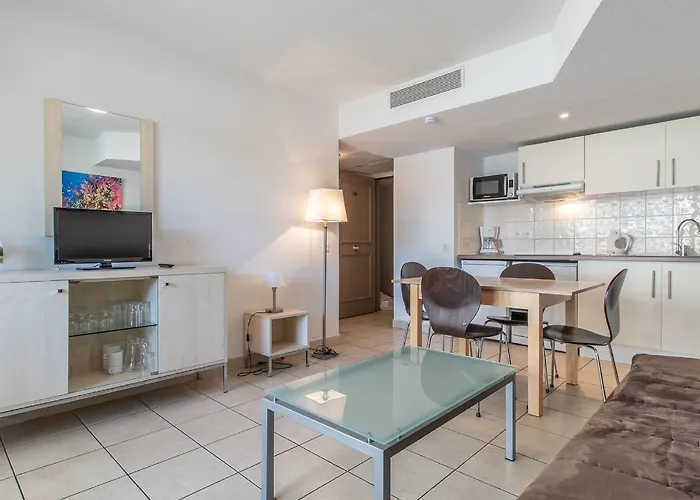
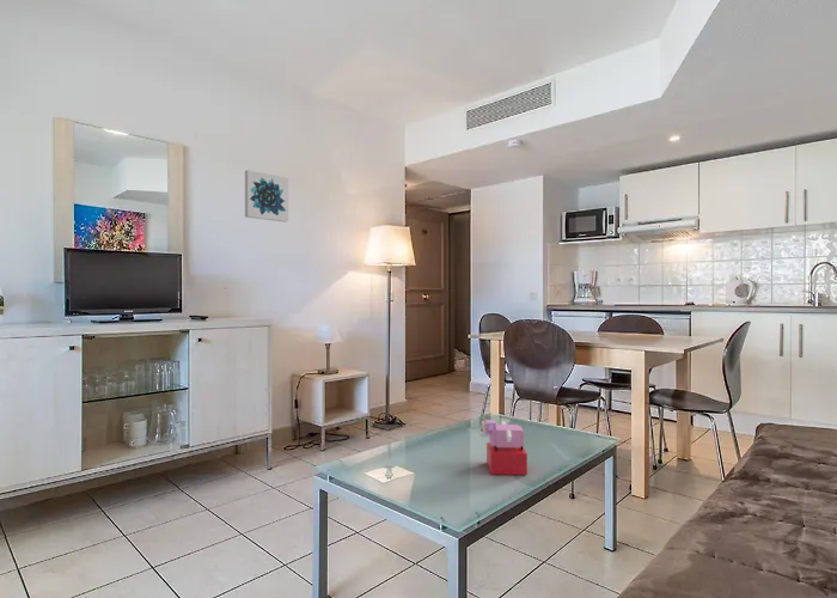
+ toy pig [479,416,529,476]
+ wall art [244,169,289,224]
